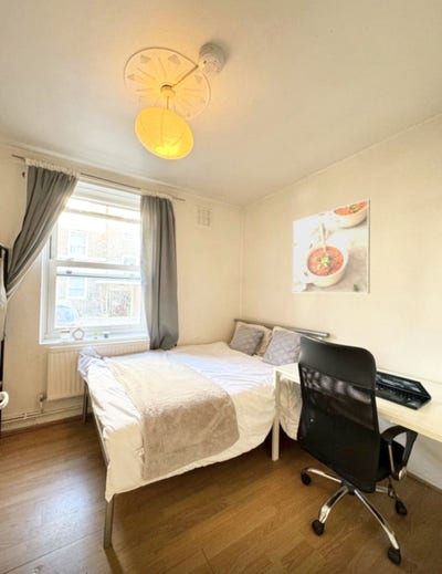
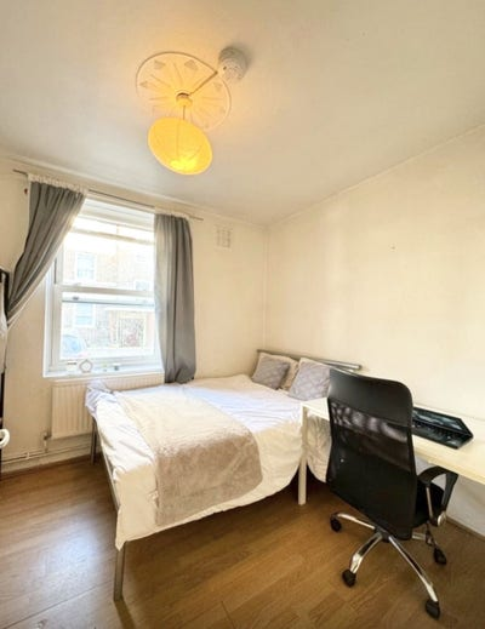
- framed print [292,198,371,294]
